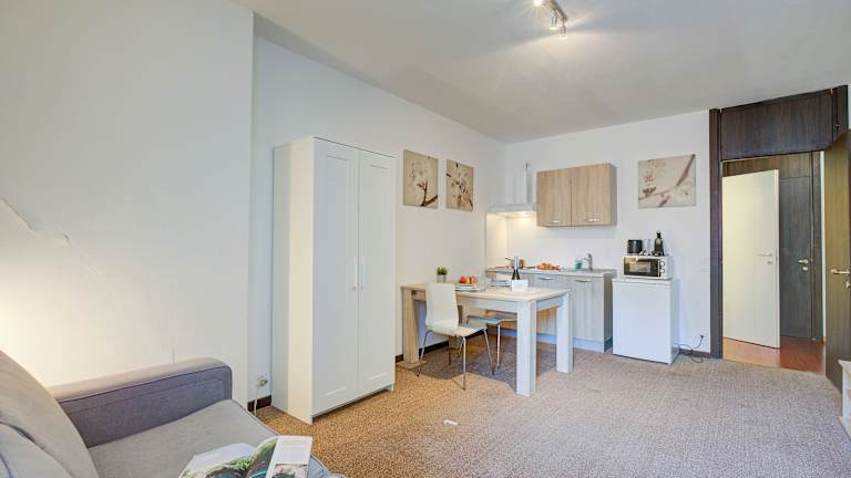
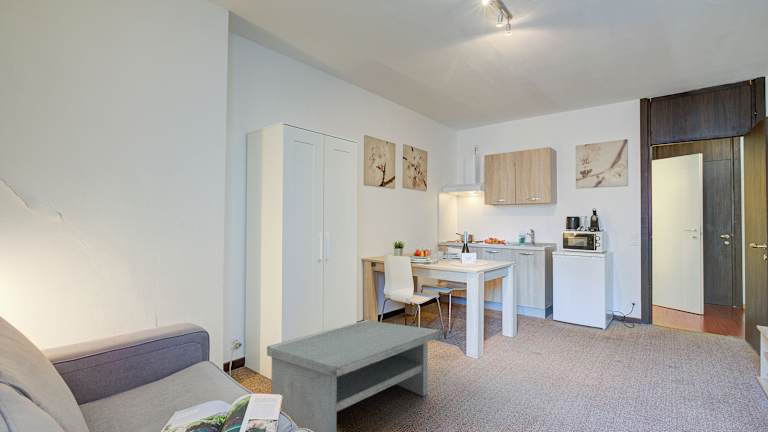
+ coffee table [266,318,441,432]
